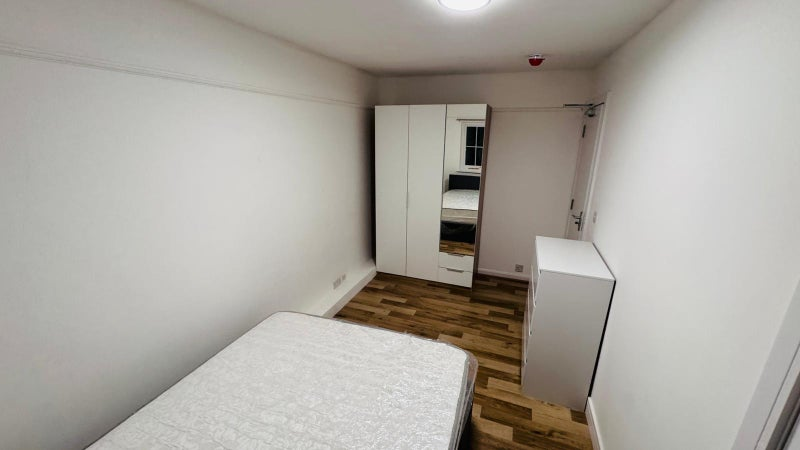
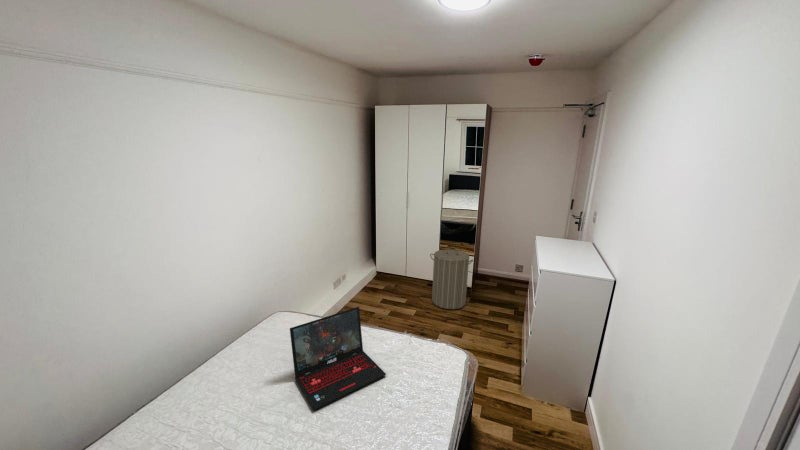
+ laundry hamper [429,246,474,310]
+ laptop [289,306,387,411]
